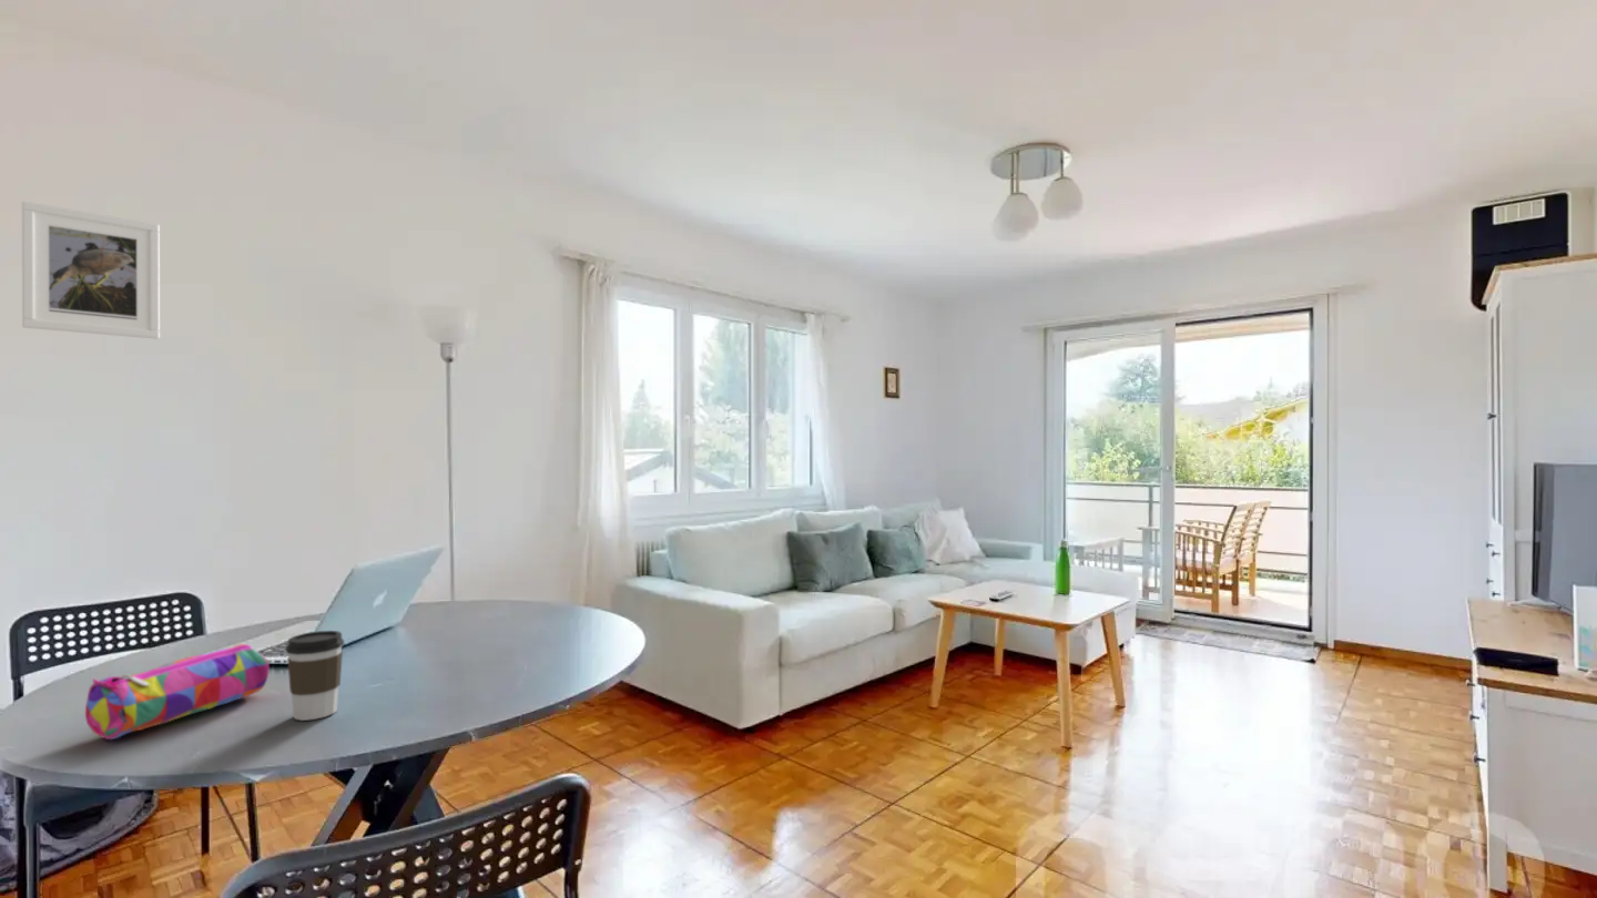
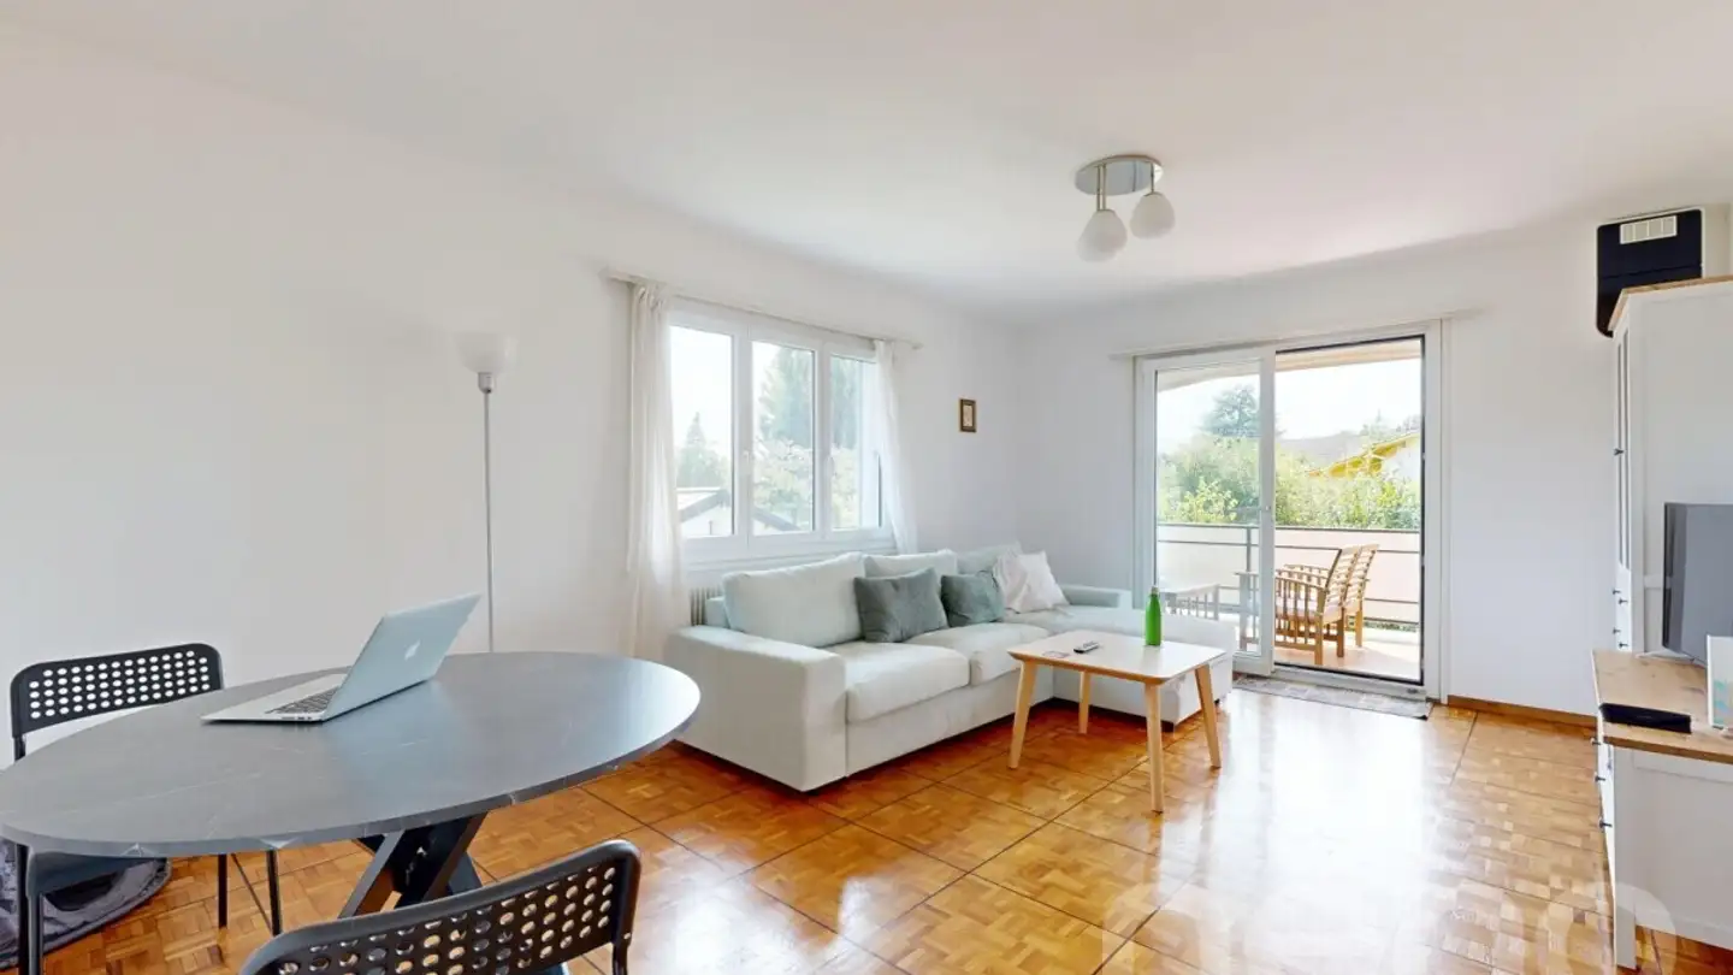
- coffee cup [285,630,345,722]
- pencil case [84,643,269,741]
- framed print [21,201,161,340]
